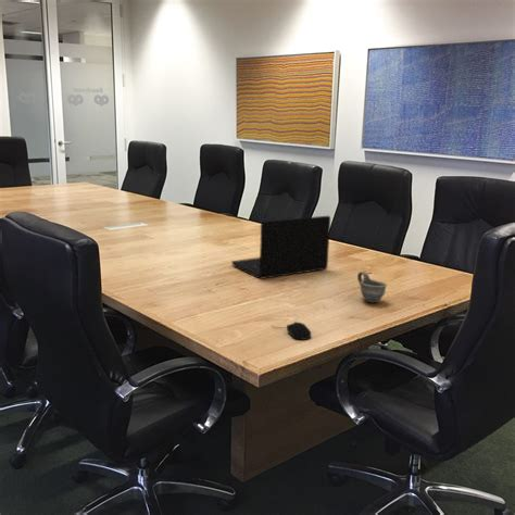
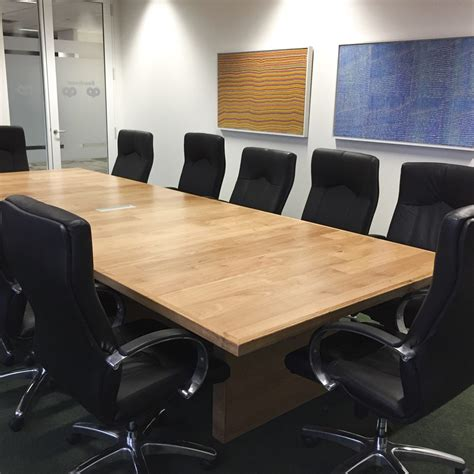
- laptop [230,215,331,280]
- cup [356,271,388,304]
- computer mouse [269,321,312,341]
